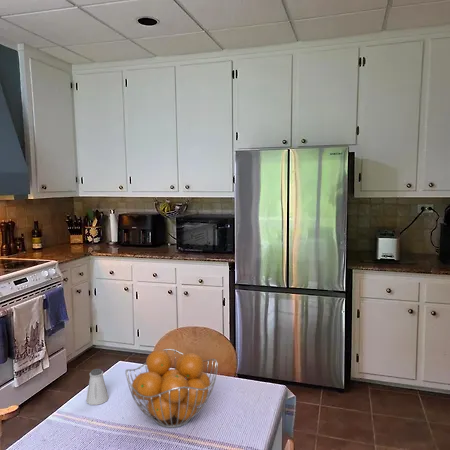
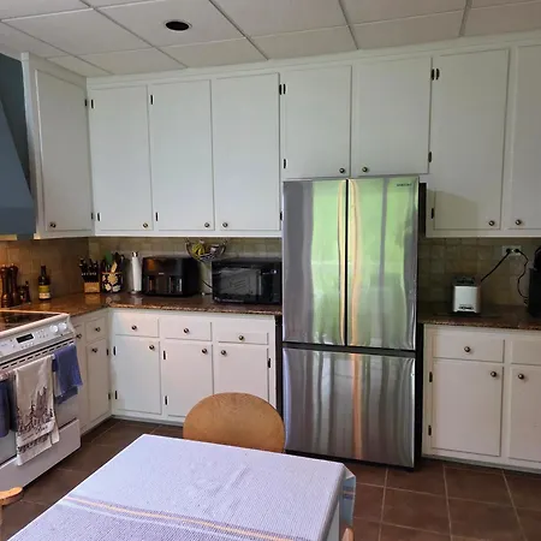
- saltshaker [85,368,110,406]
- fruit basket [124,348,219,429]
